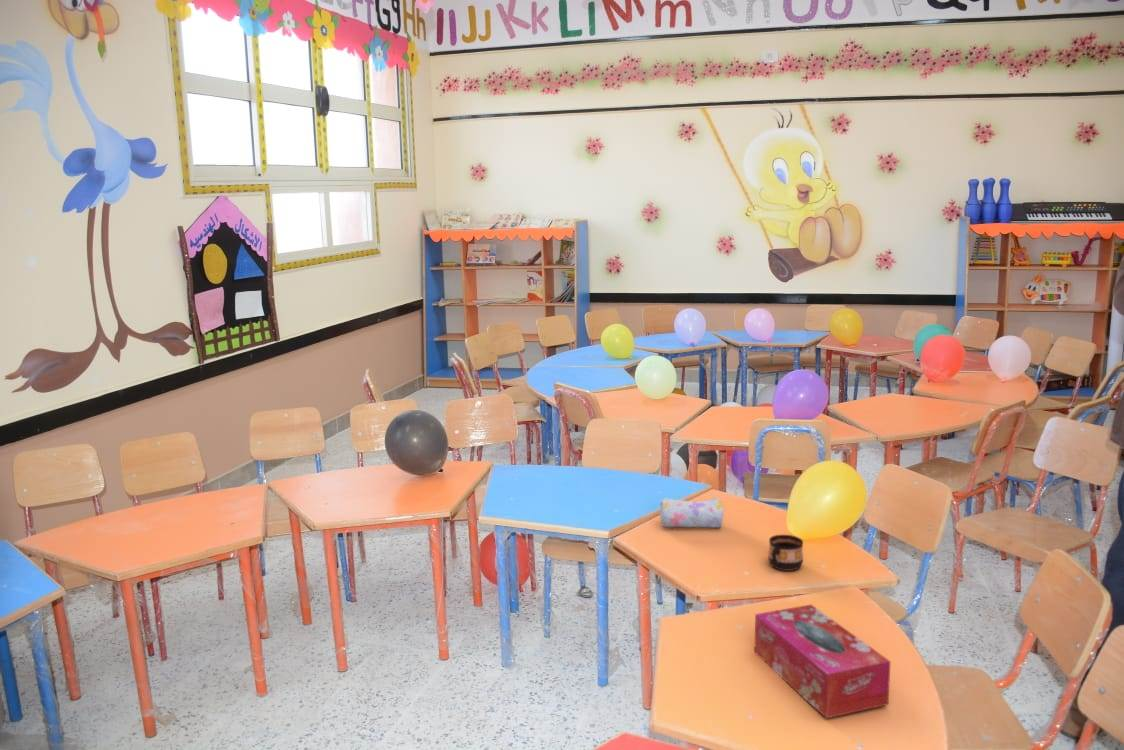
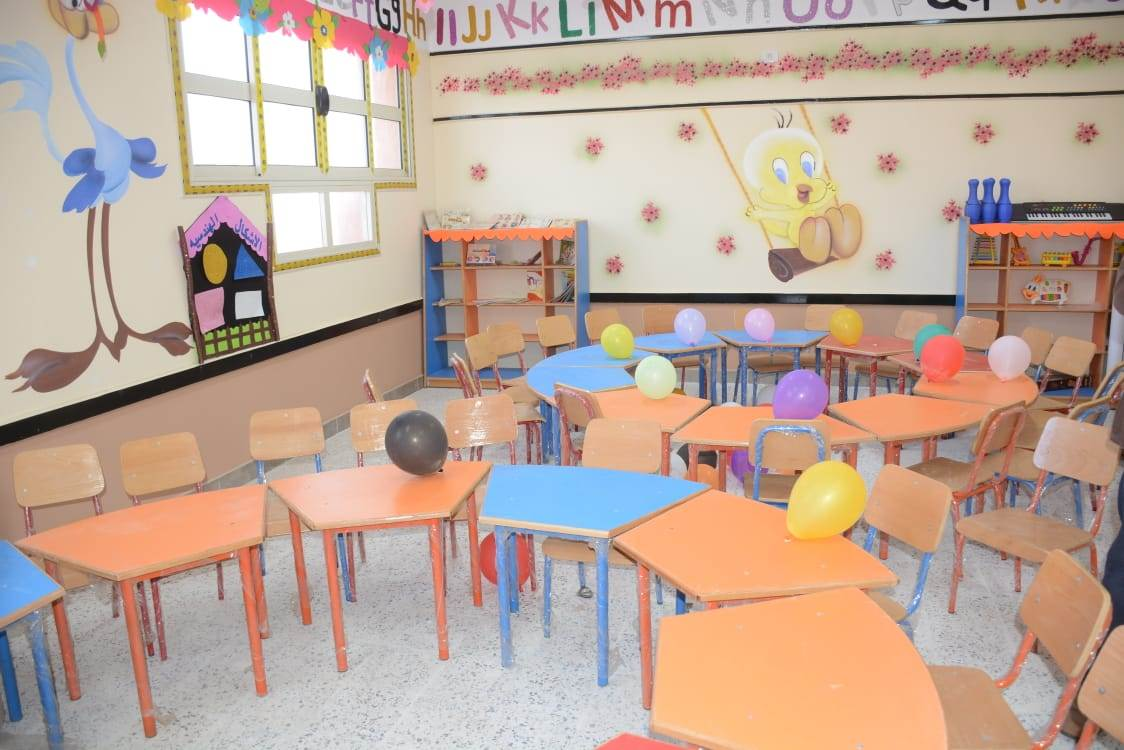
- tissue box [754,604,892,720]
- cup [767,534,804,572]
- pencil case [658,496,724,529]
